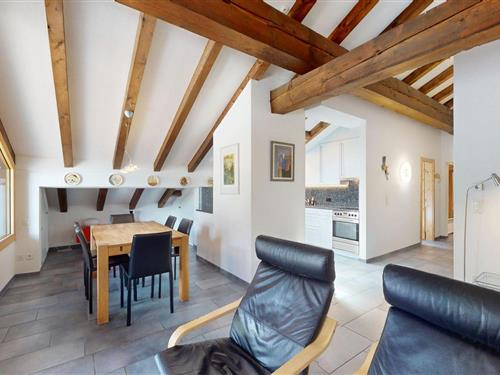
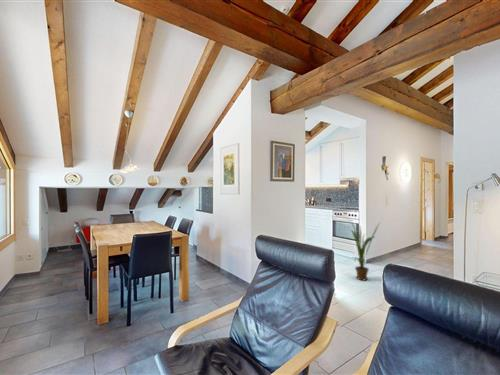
+ house plant [345,218,382,282]
